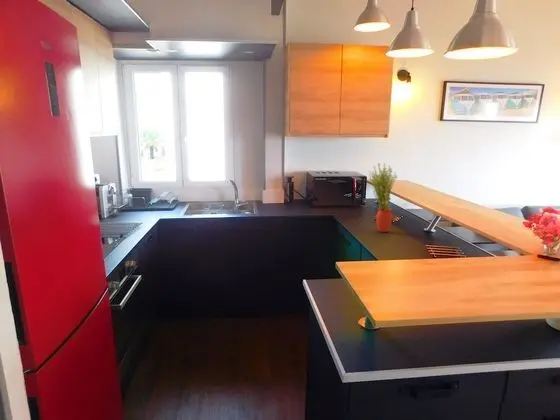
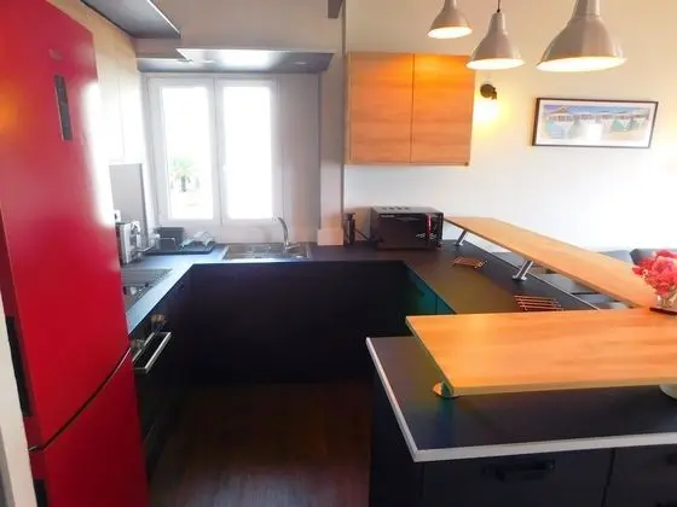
- potted plant [368,162,398,233]
